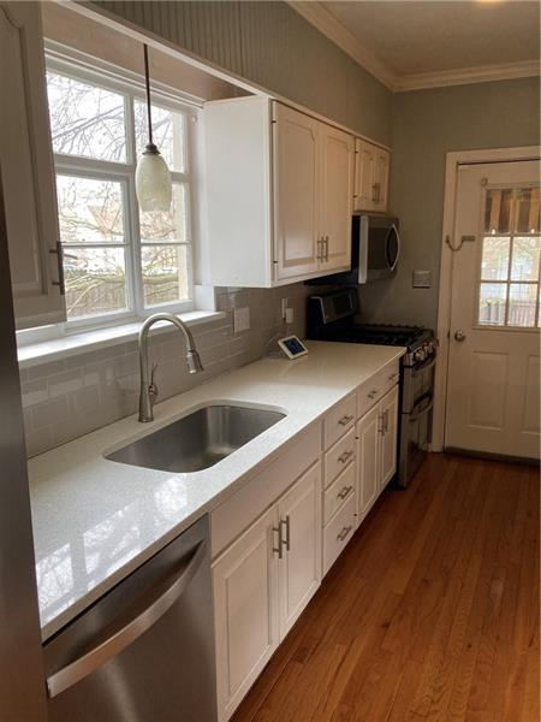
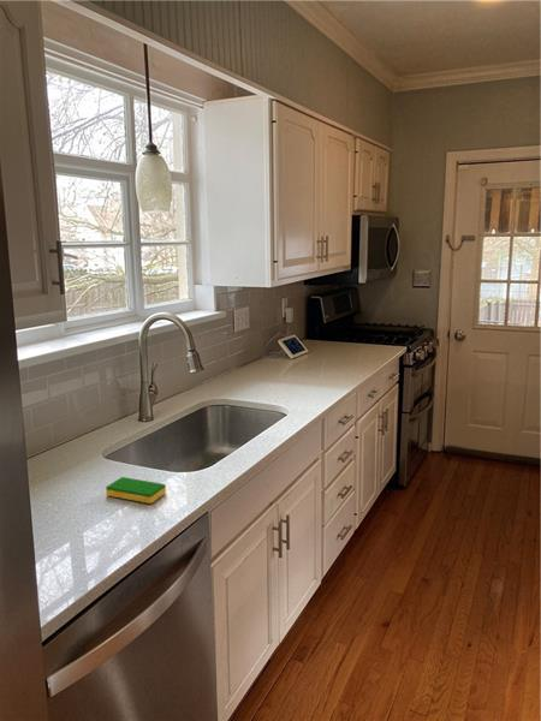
+ dish sponge [105,476,167,505]
